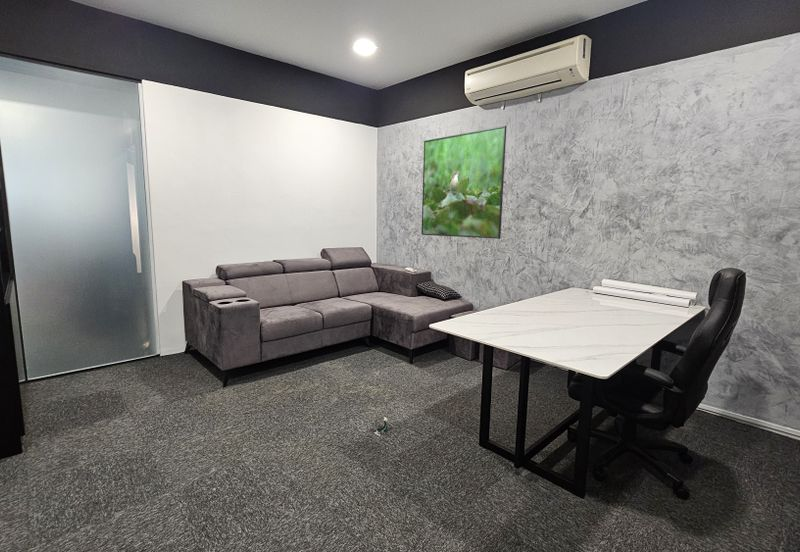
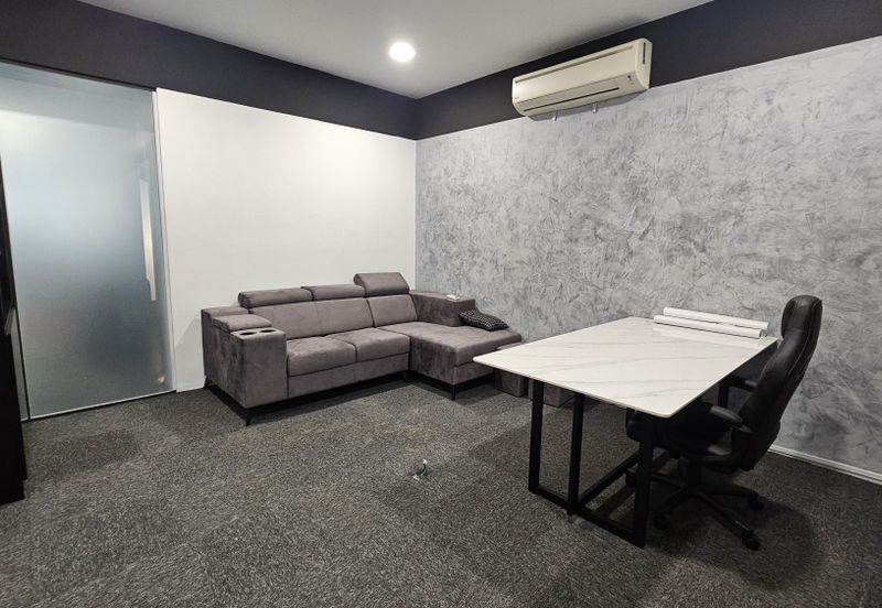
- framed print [420,125,508,240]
